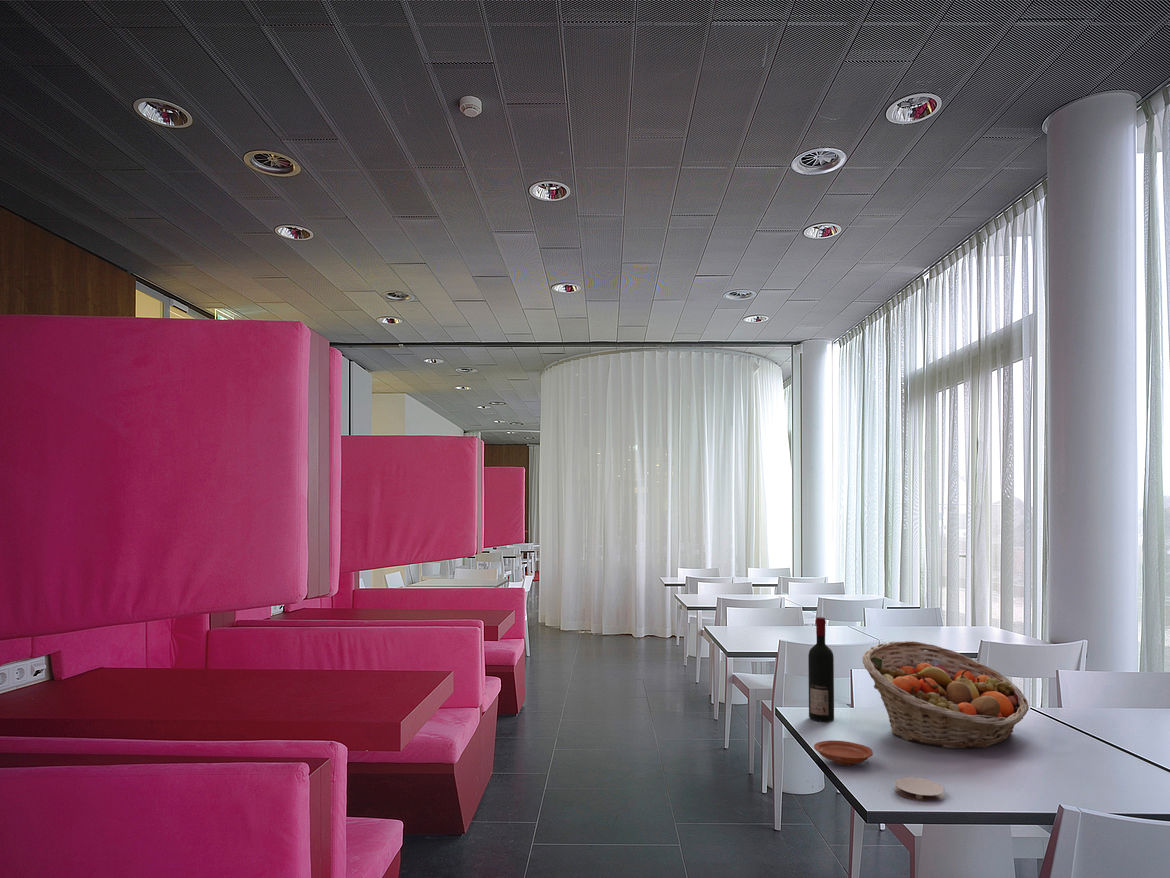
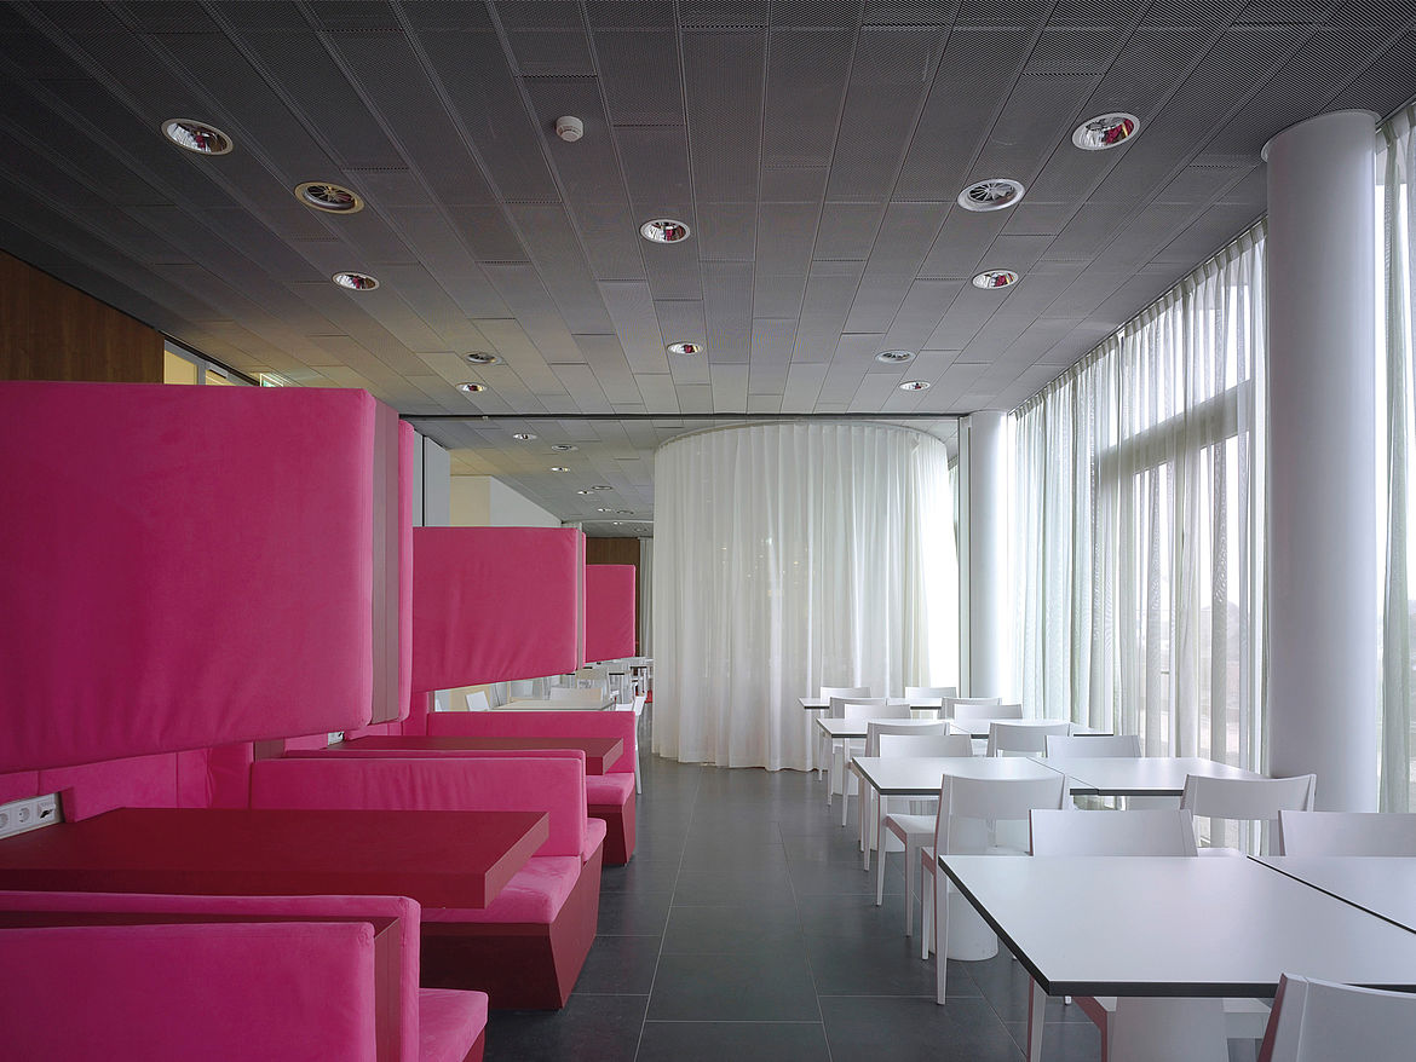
- plate [813,740,874,766]
- fruit basket [862,640,1030,749]
- alcohol [807,616,835,723]
- coaster [894,776,945,802]
